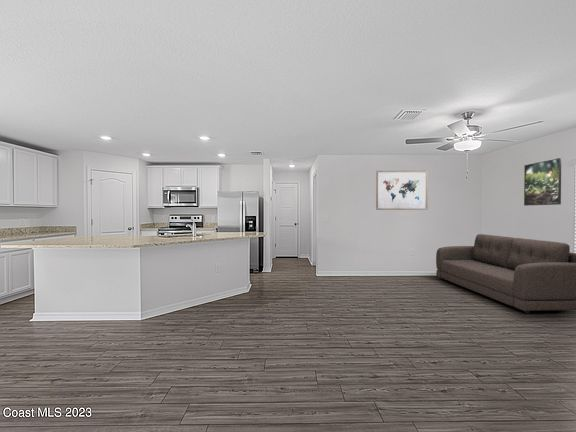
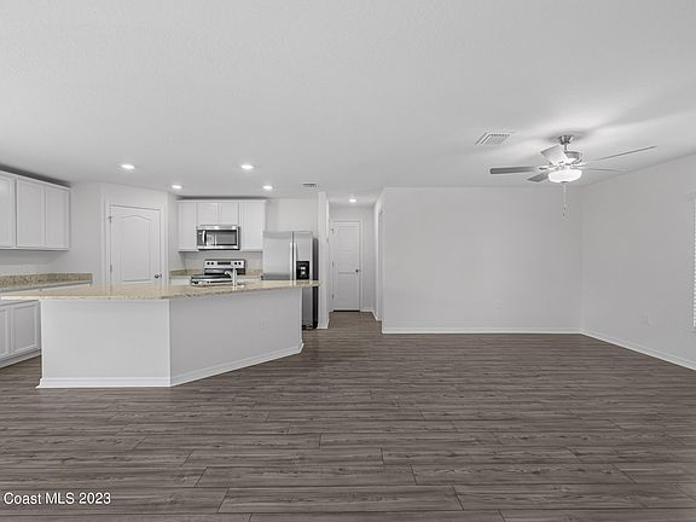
- sofa [435,233,576,314]
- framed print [523,157,562,207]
- wall art [375,170,429,211]
